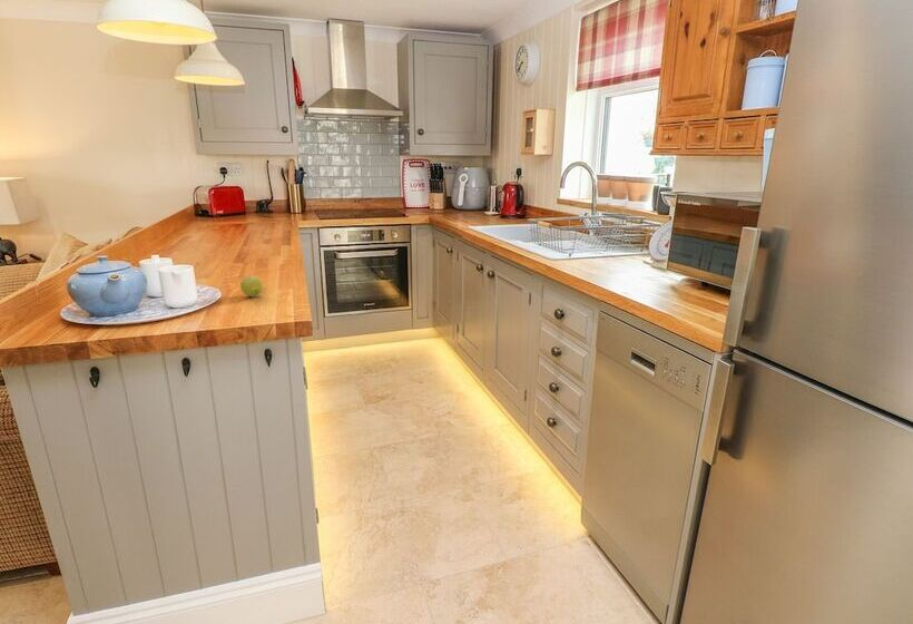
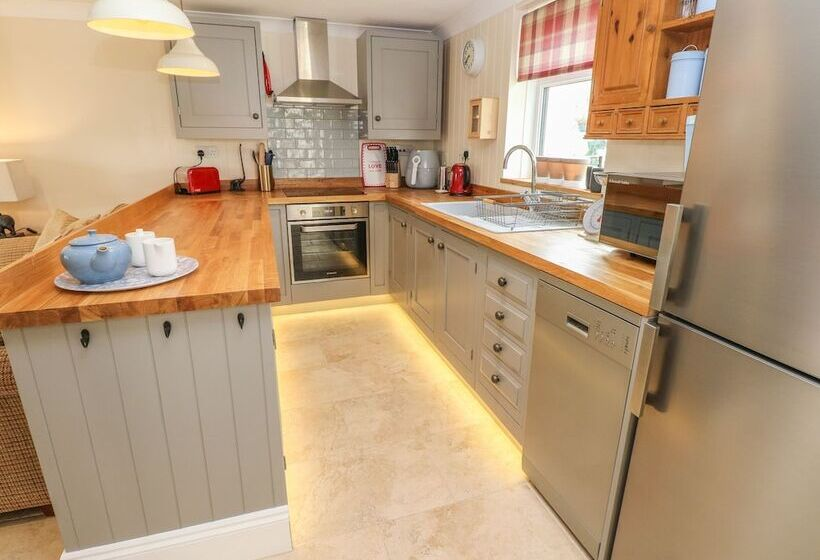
- fruit [239,274,264,298]
